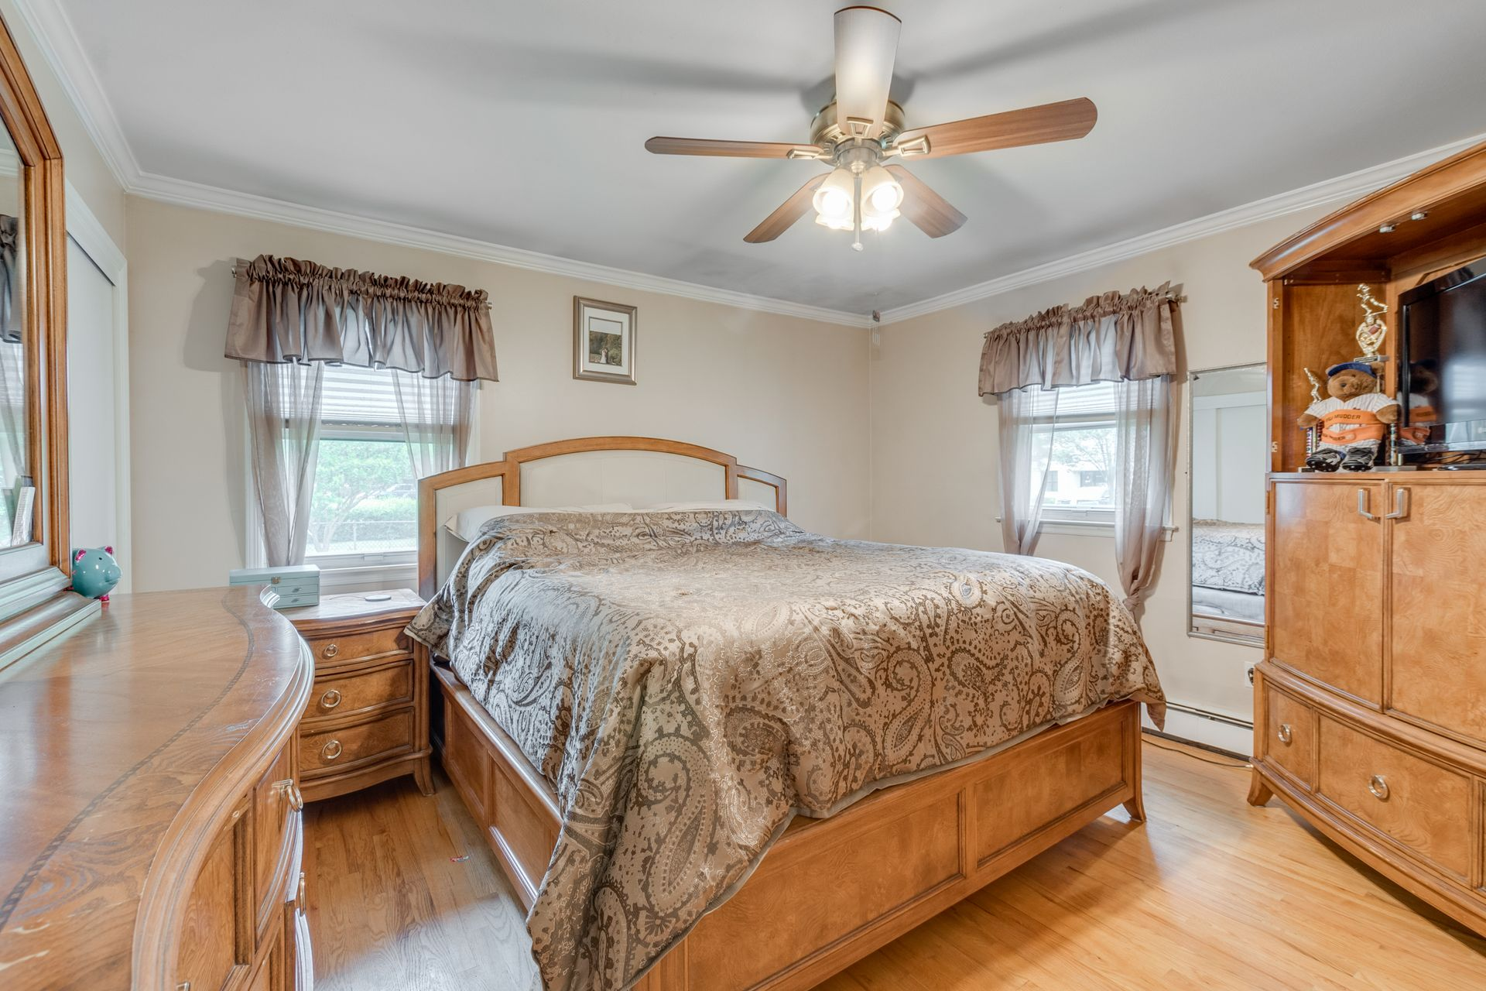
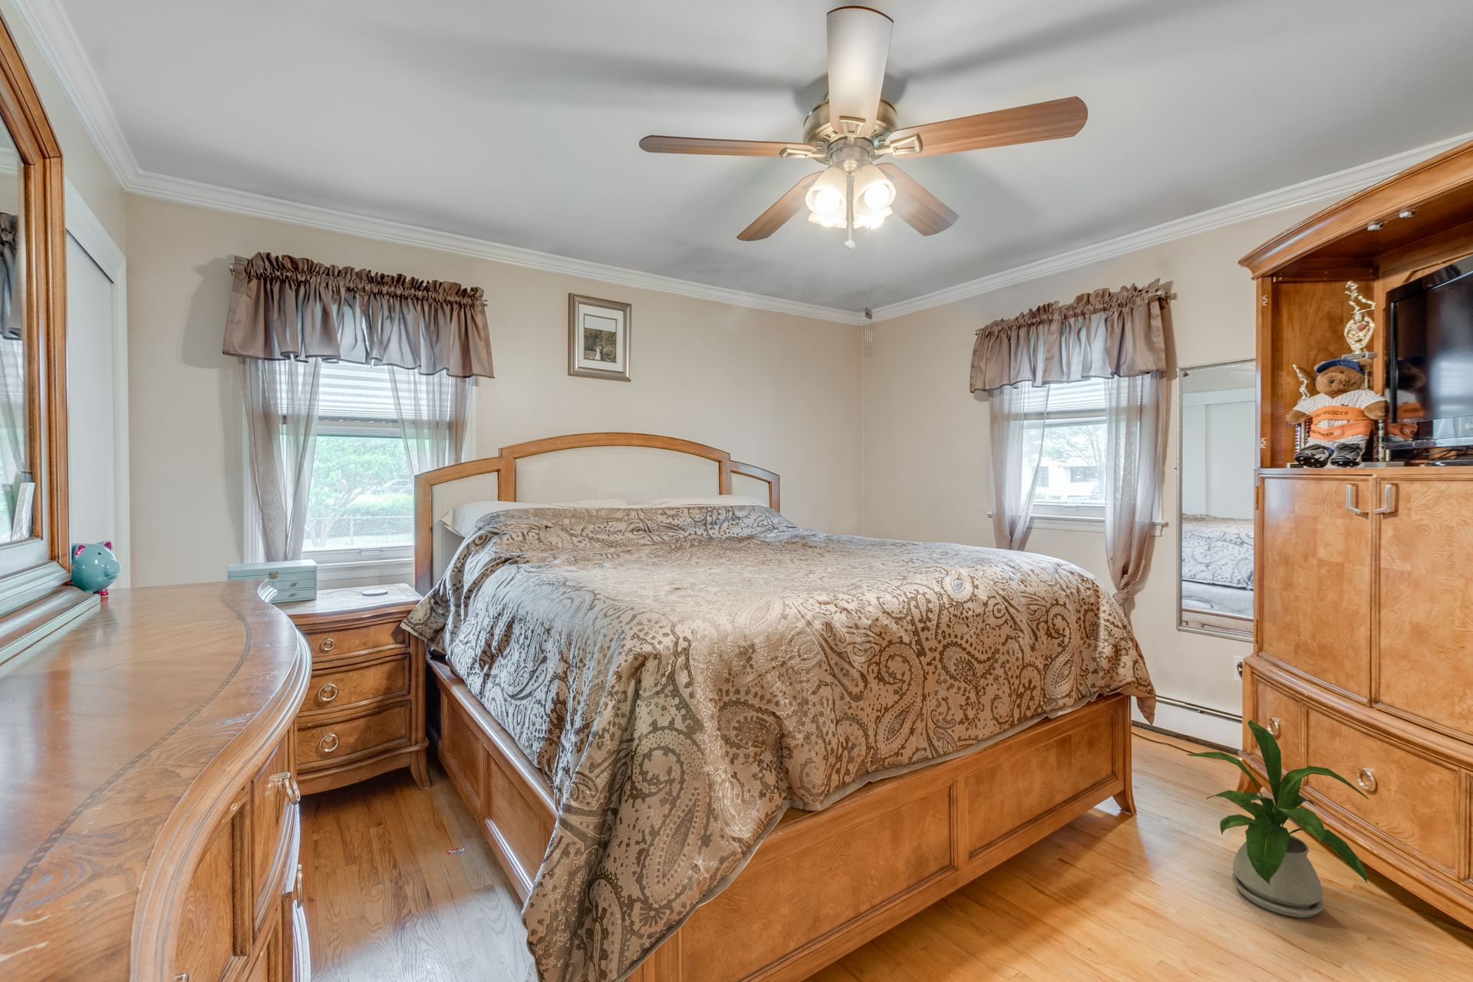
+ house plant [1186,719,1370,918]
